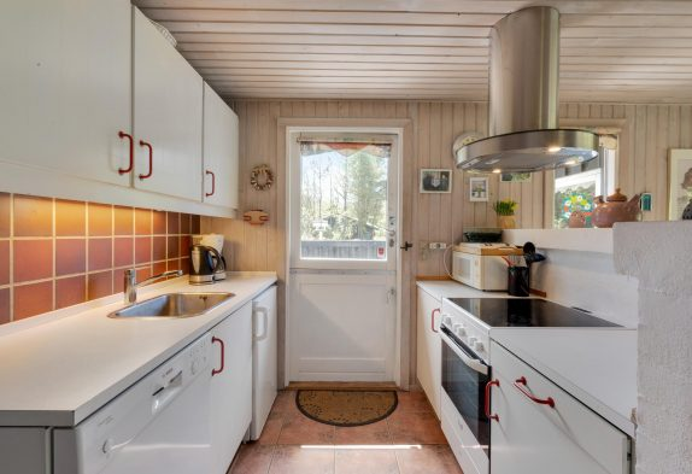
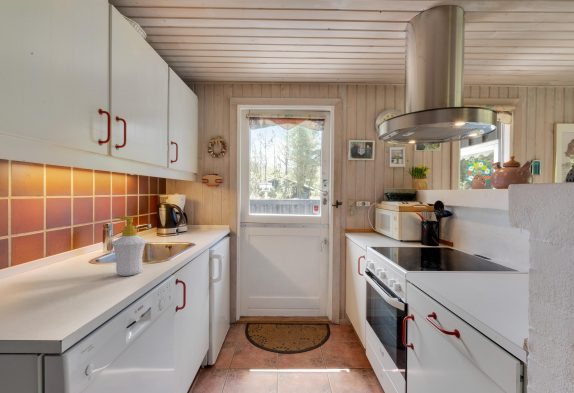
+ soap bottle [111,215,147,277]
